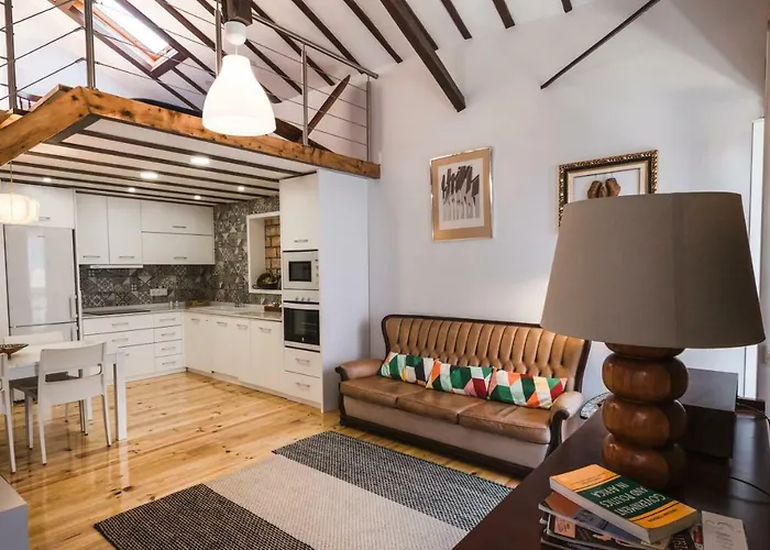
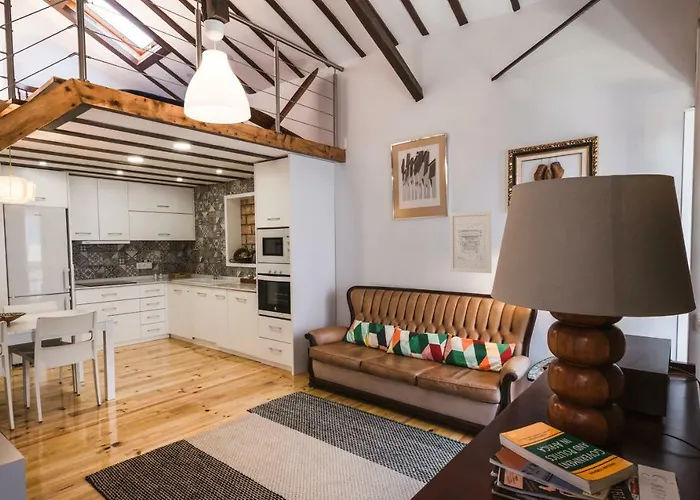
+ wall art [449,210,492,274]
